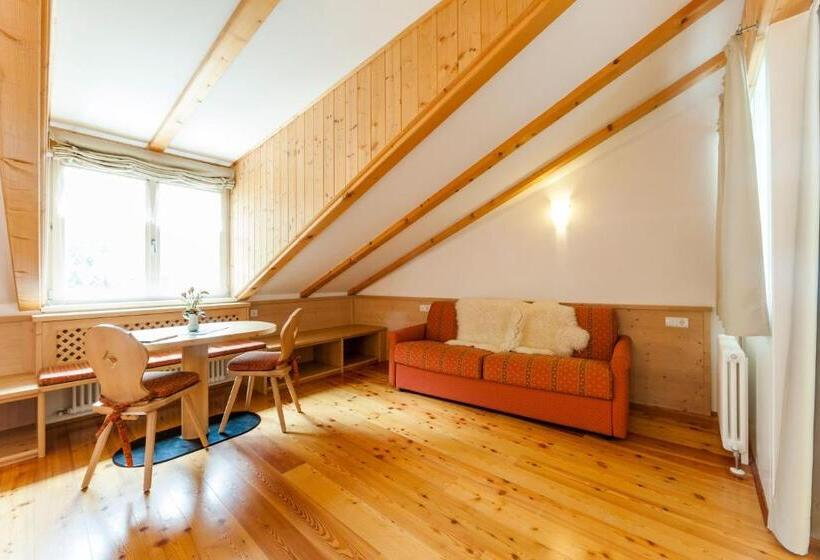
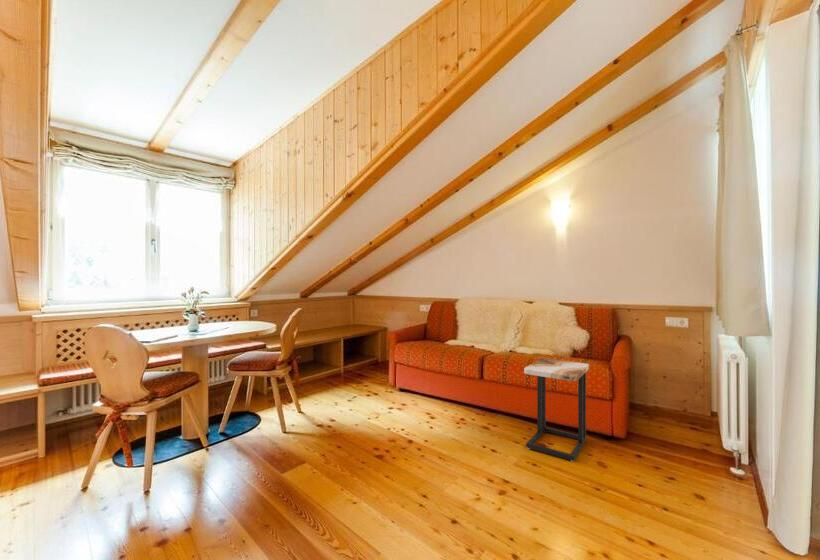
+ side table [523,357,590,462]
